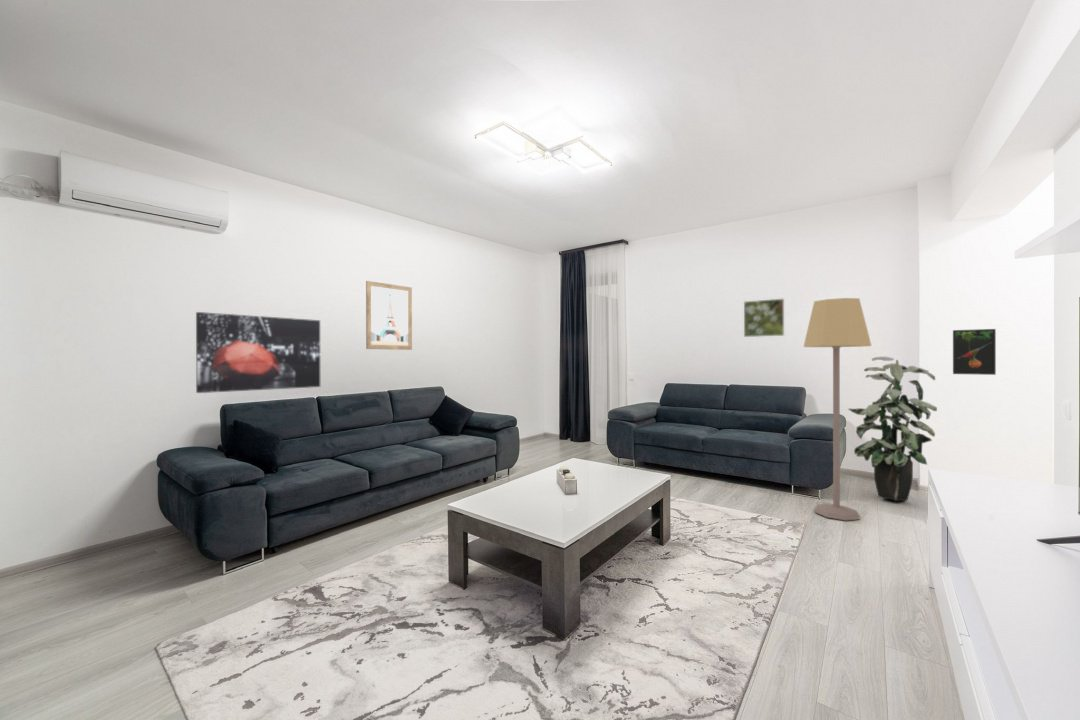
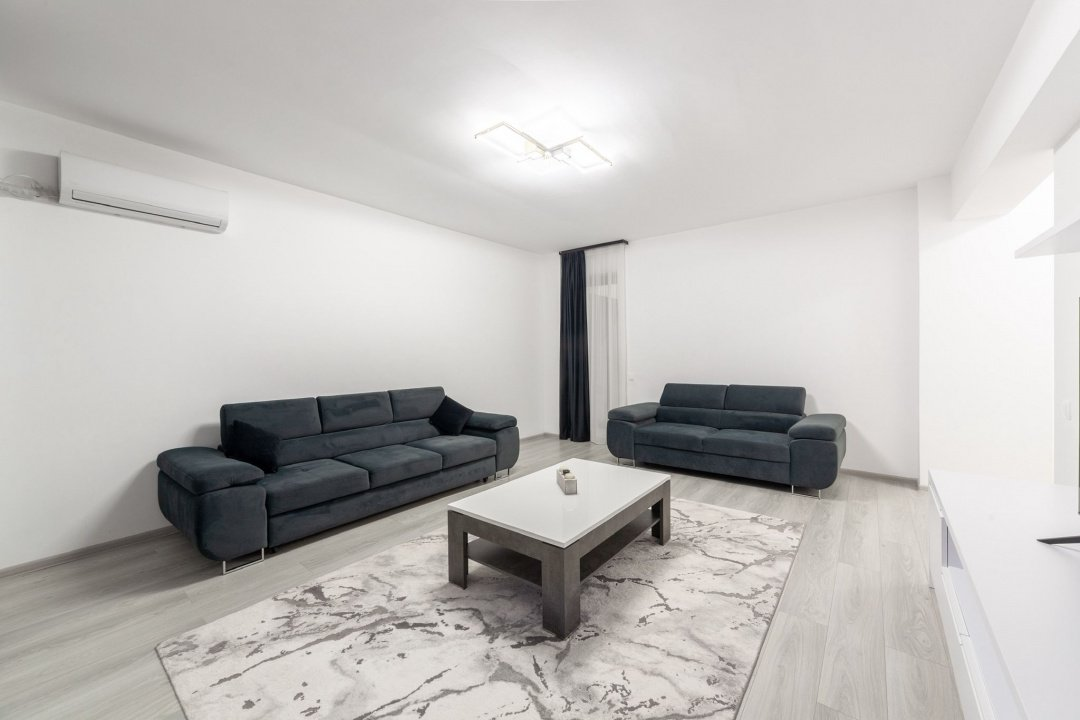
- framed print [743,298,785,338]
- wall art [195,311,321,394]
- wall art [365,280,413,351]
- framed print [952,328,997,376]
- lamp [803,297,872,521]
- indoor plant [847,356,938,502]
